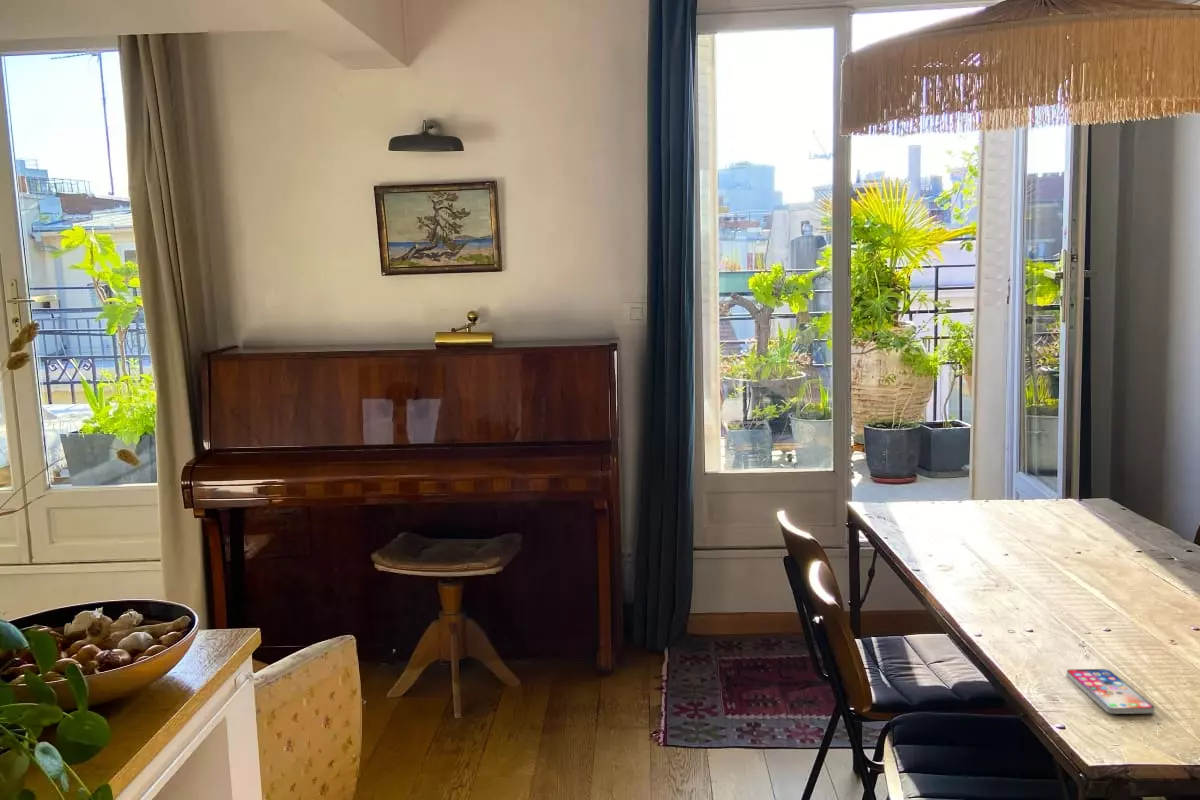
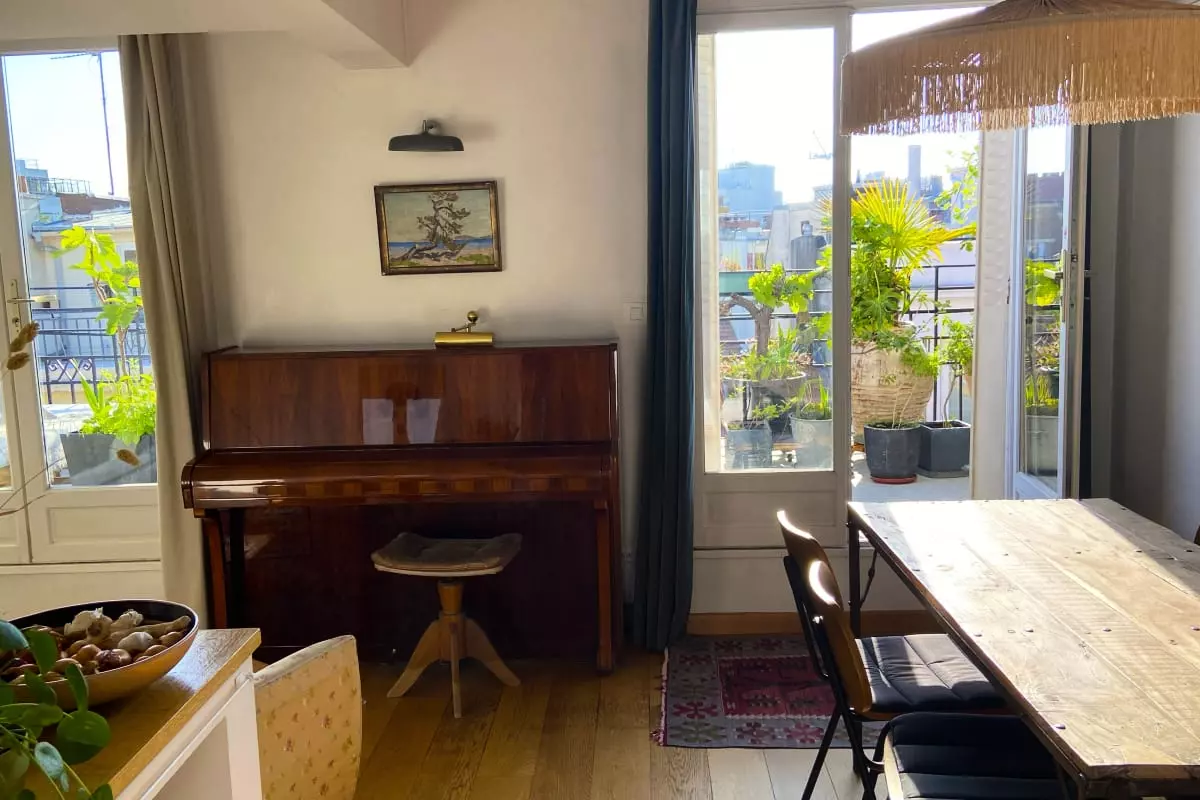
- smartphone [1066,668,1156,715]
